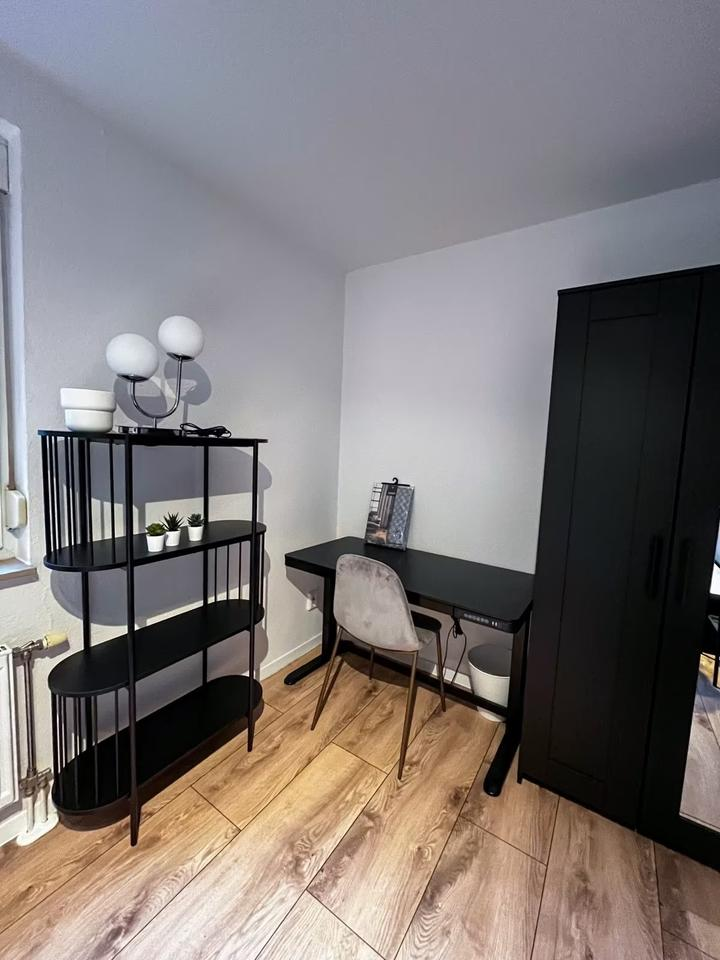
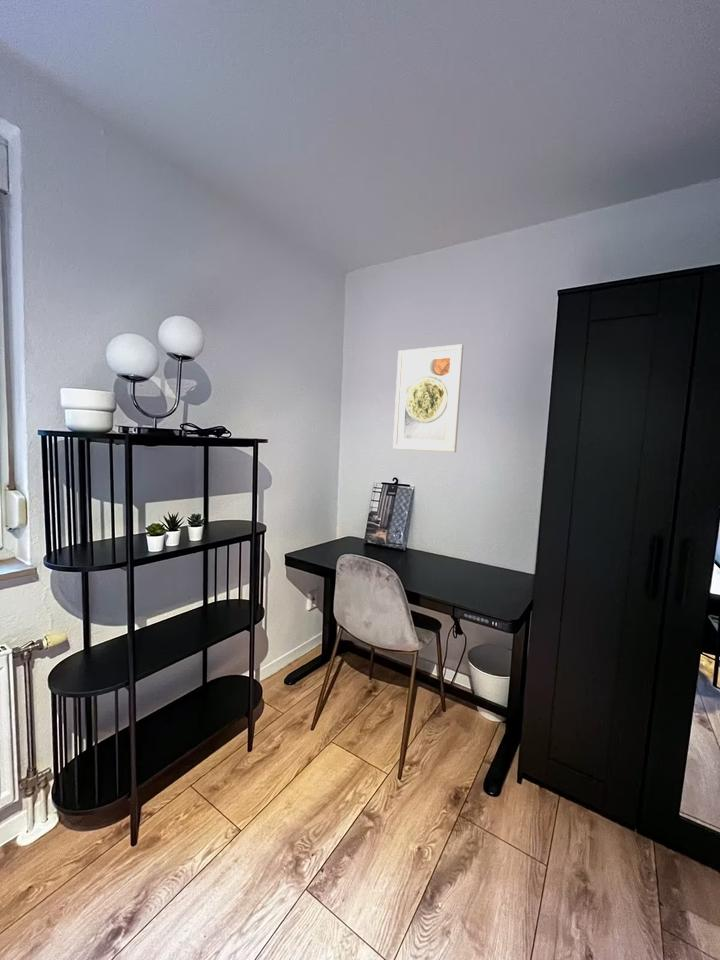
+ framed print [392,343,465,453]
